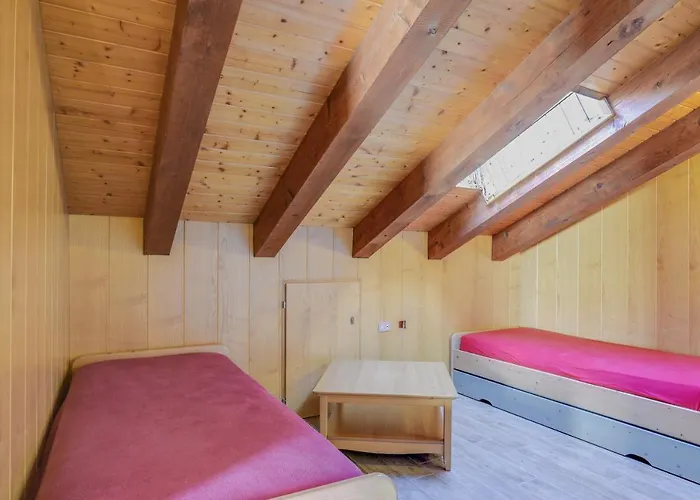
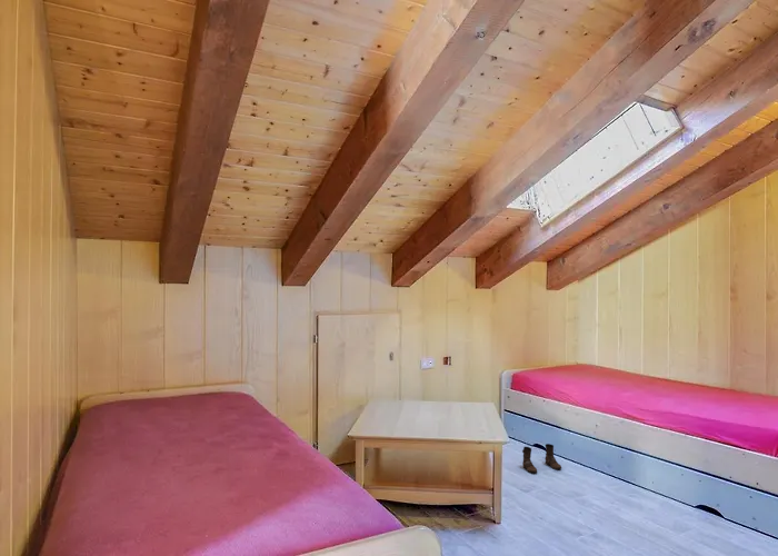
+ boots [521,443,562,474]
